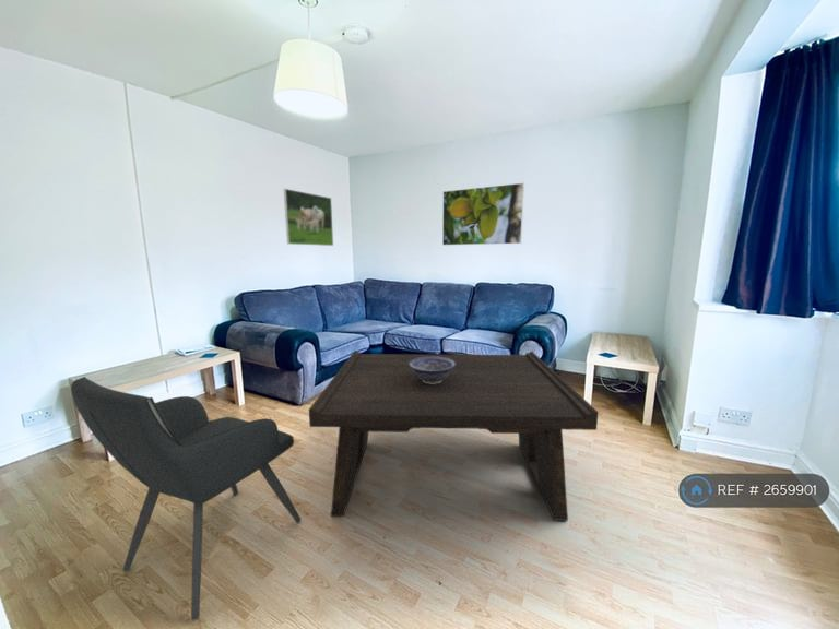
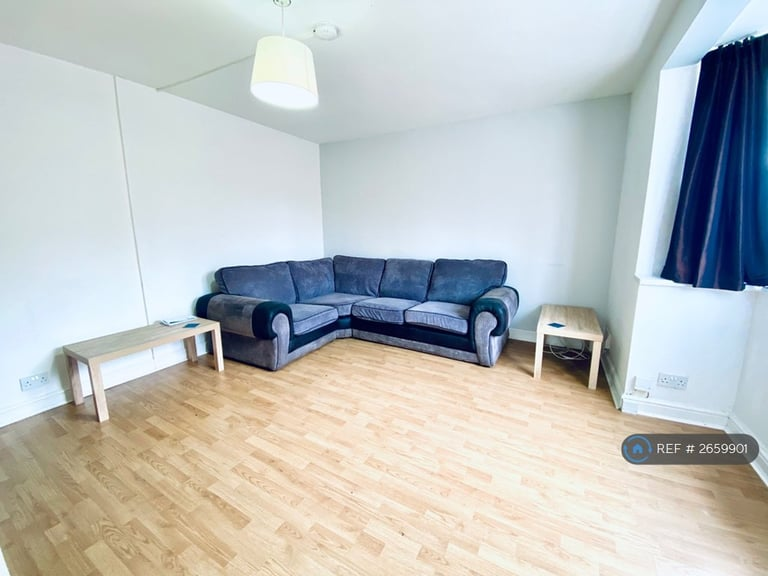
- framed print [441,182,525,246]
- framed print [283,188,334,247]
- armchair [70,376,302,621]
- coffee table [308,349,600,522]
- decorative bowl [409,357,456,384]
